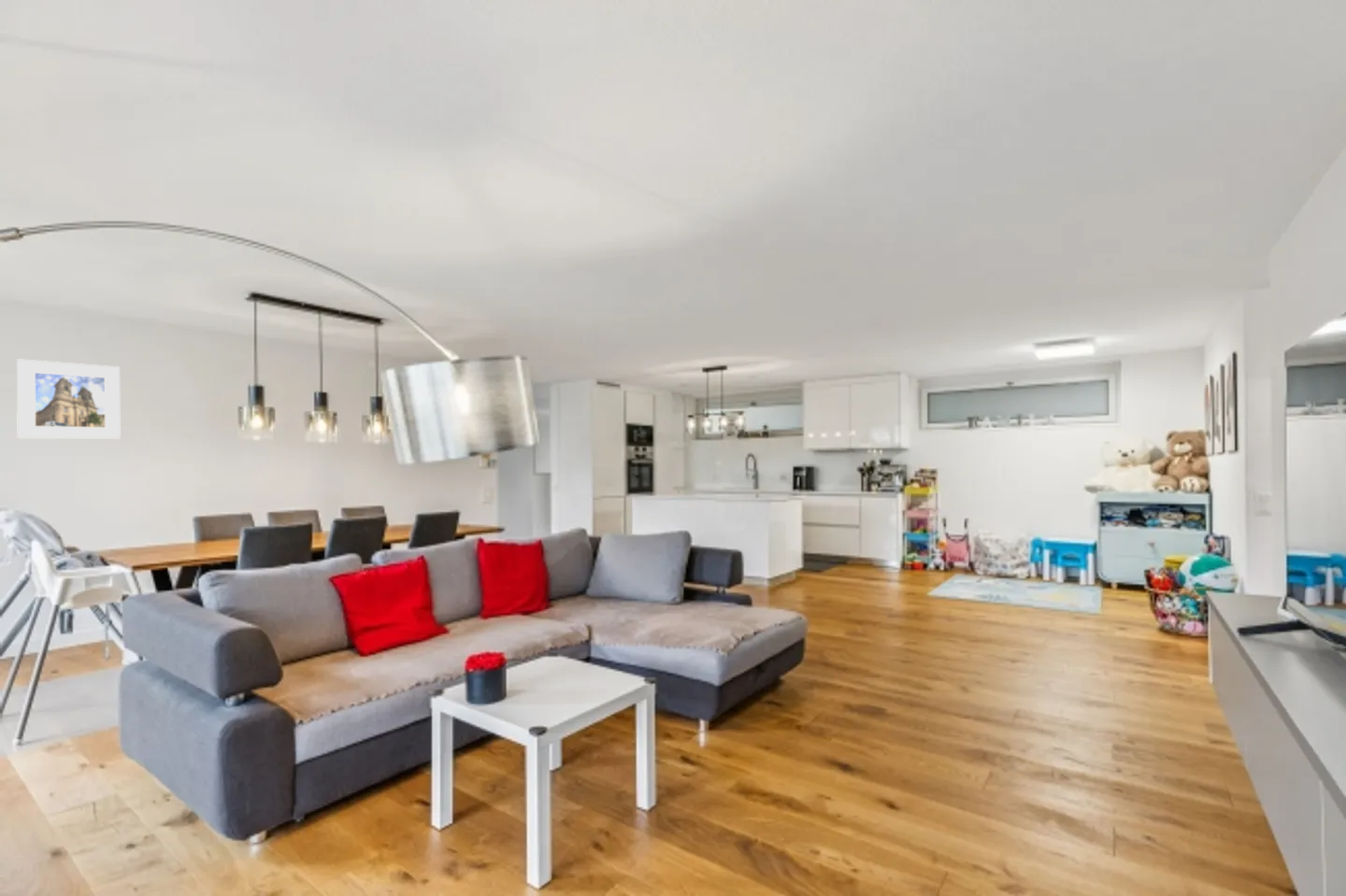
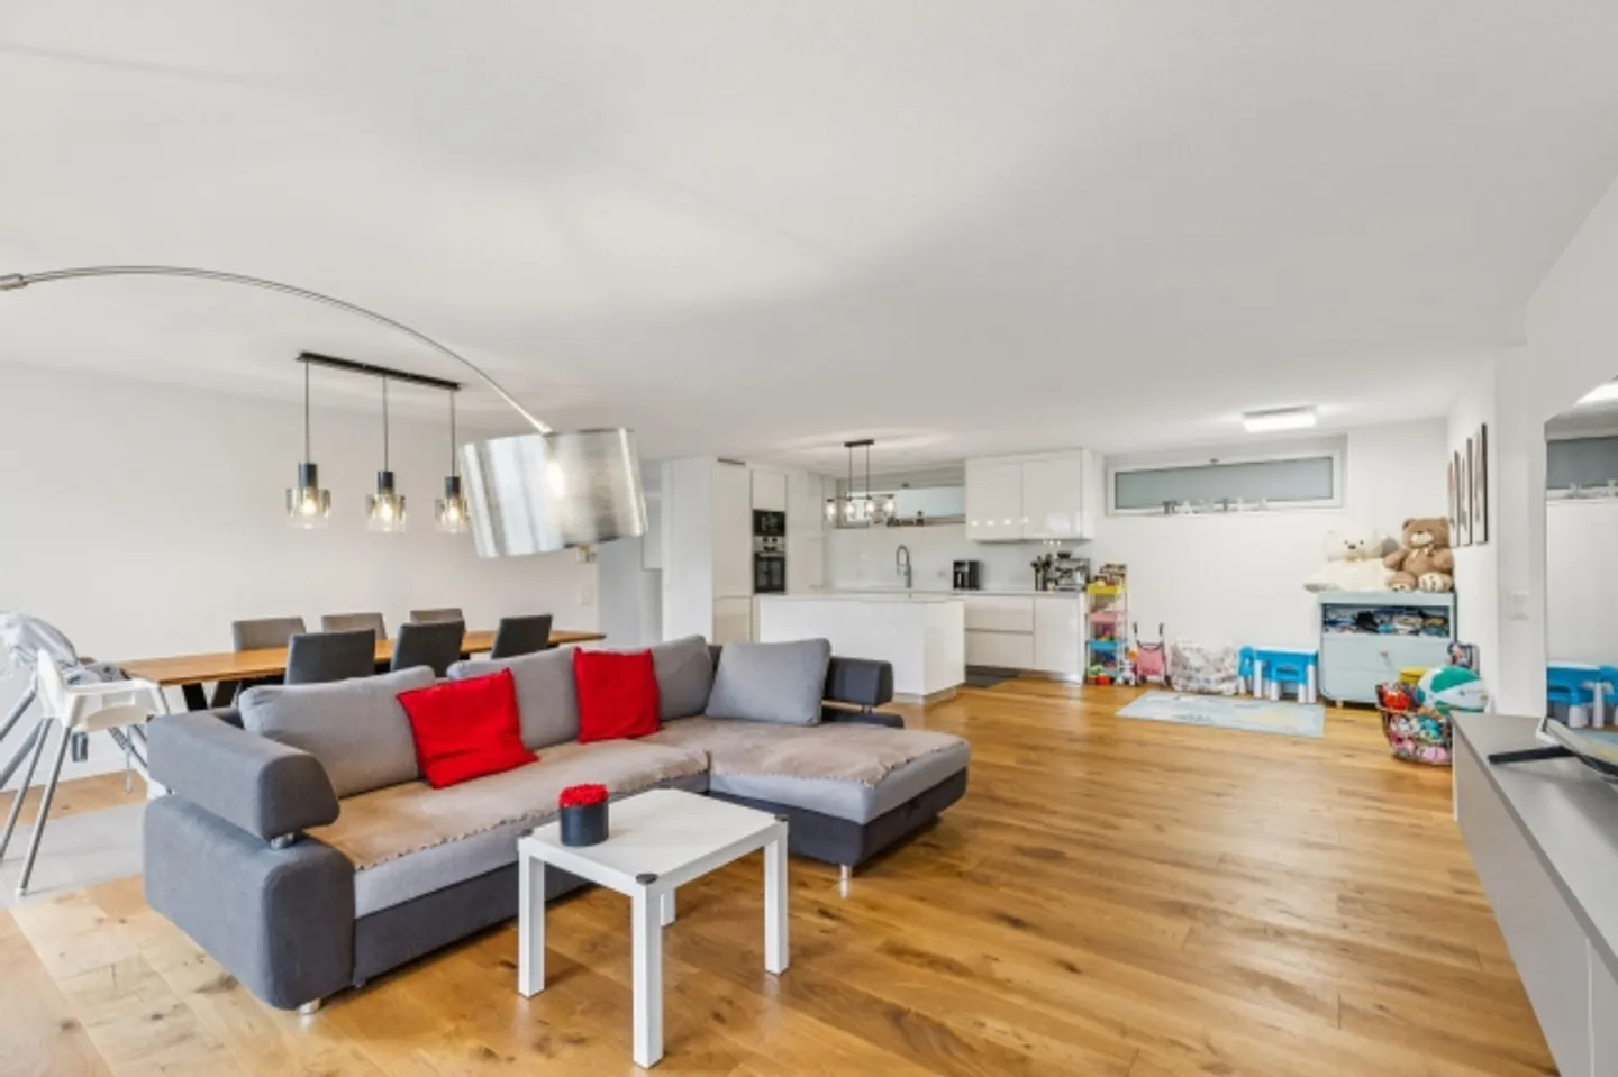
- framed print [16,358,122,440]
